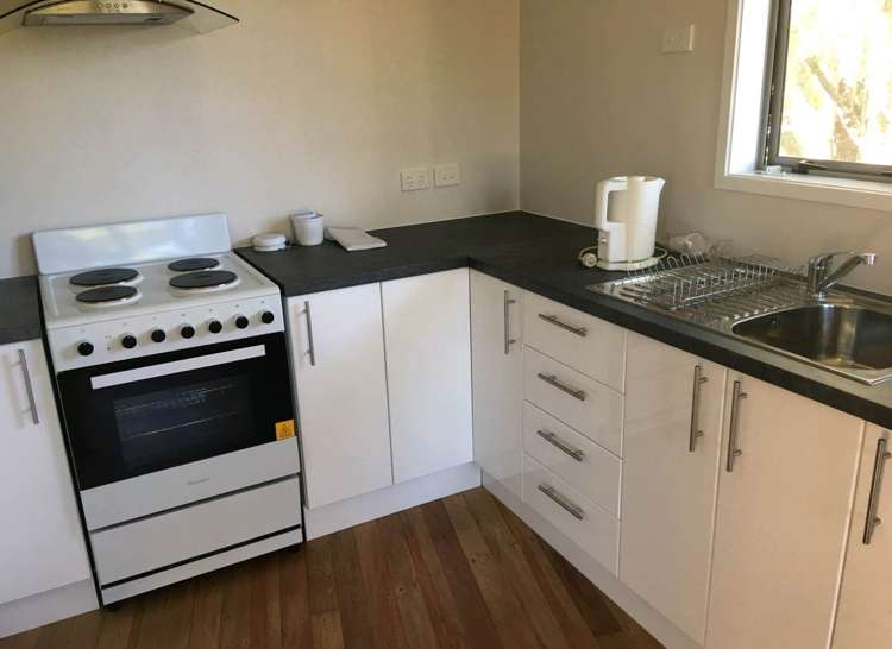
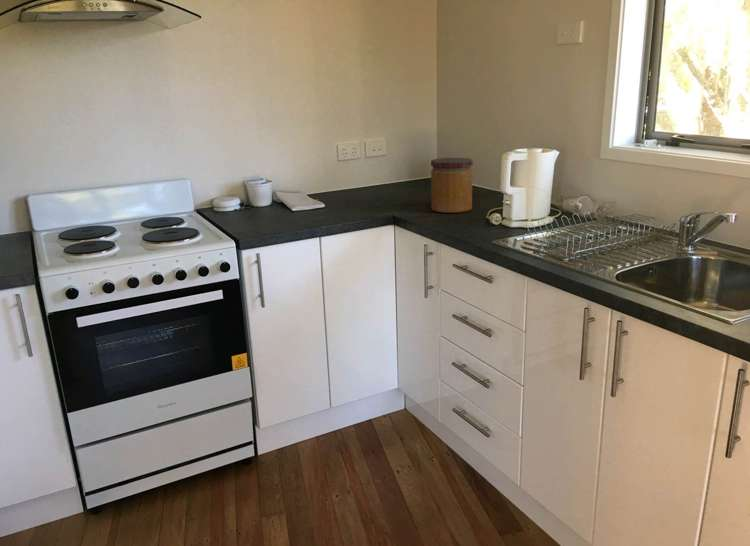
+ jar [430,157,474,214]
